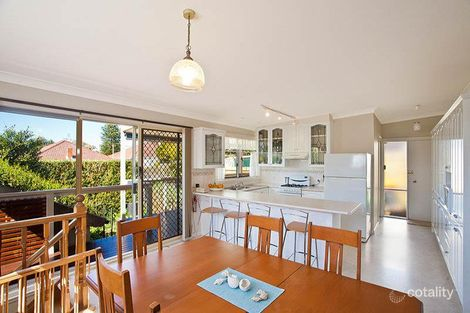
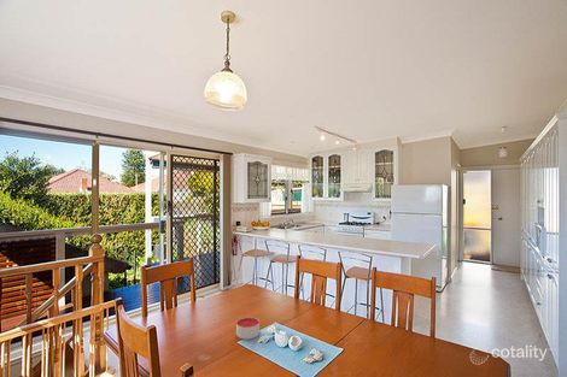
+ candle [235,316,261,341]
